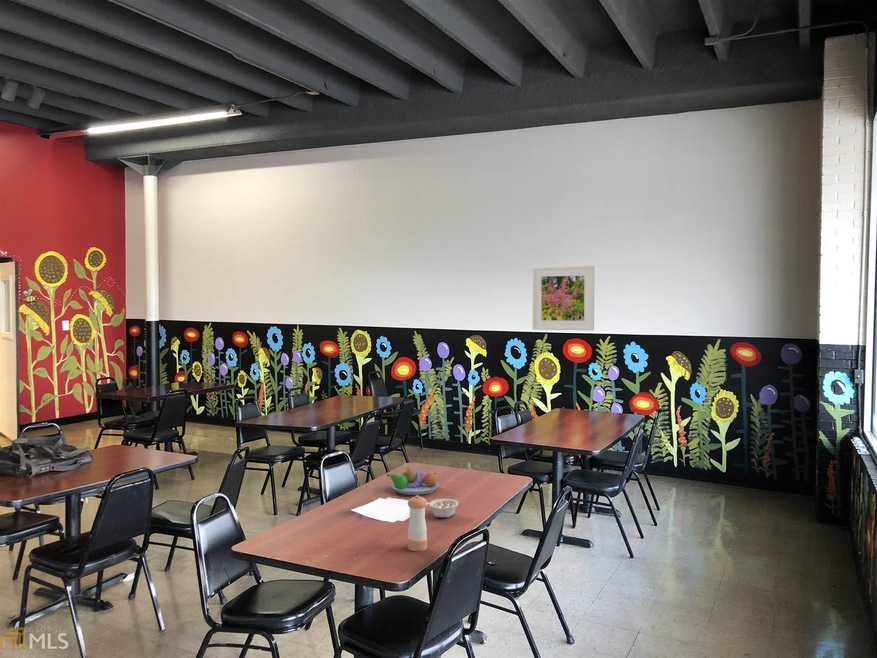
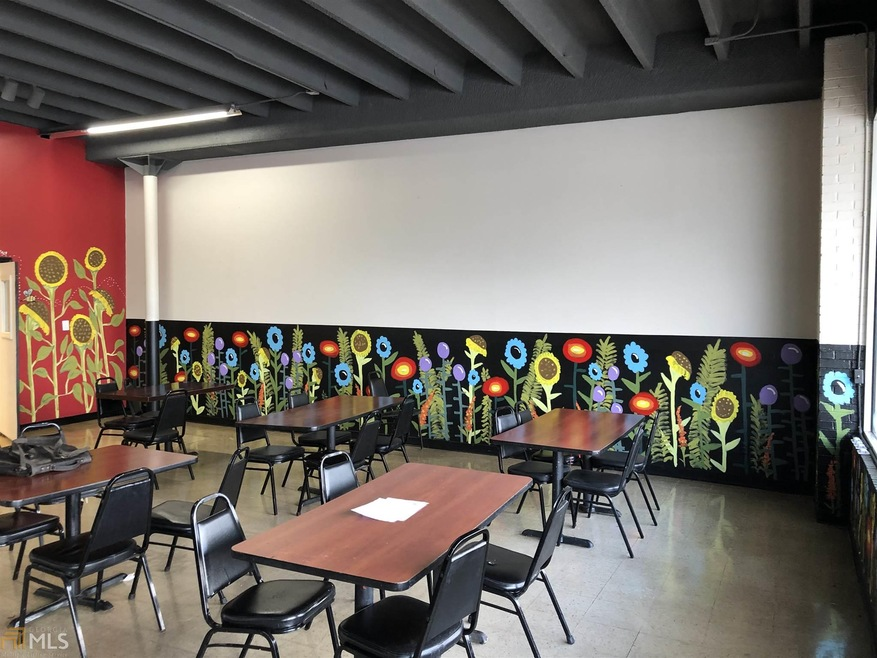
- legume [426,498,460,519]
- fruit bowl [386,466,440,496]
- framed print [531,265,595,331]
- pepper shaker [406,495,428,552]
